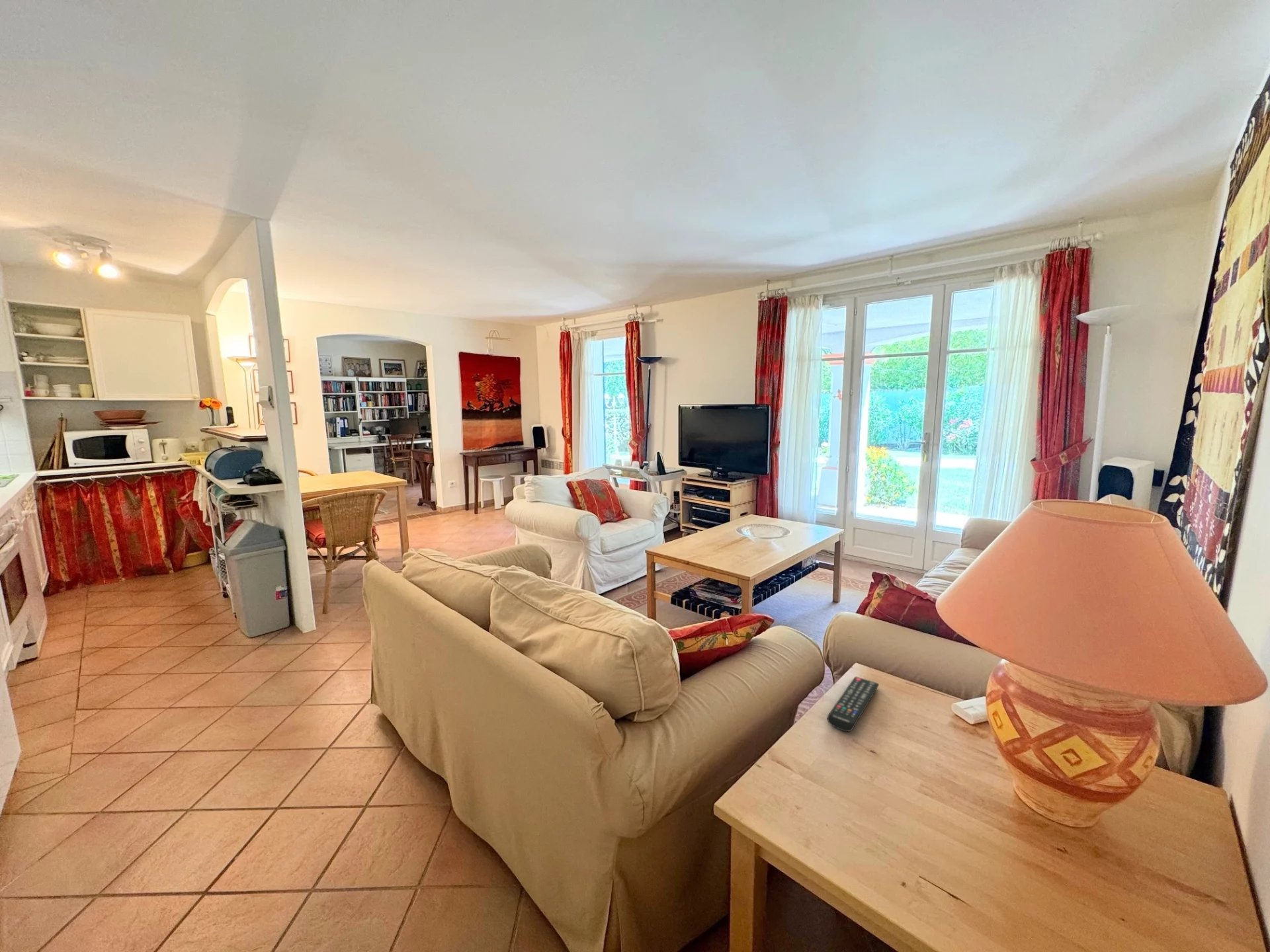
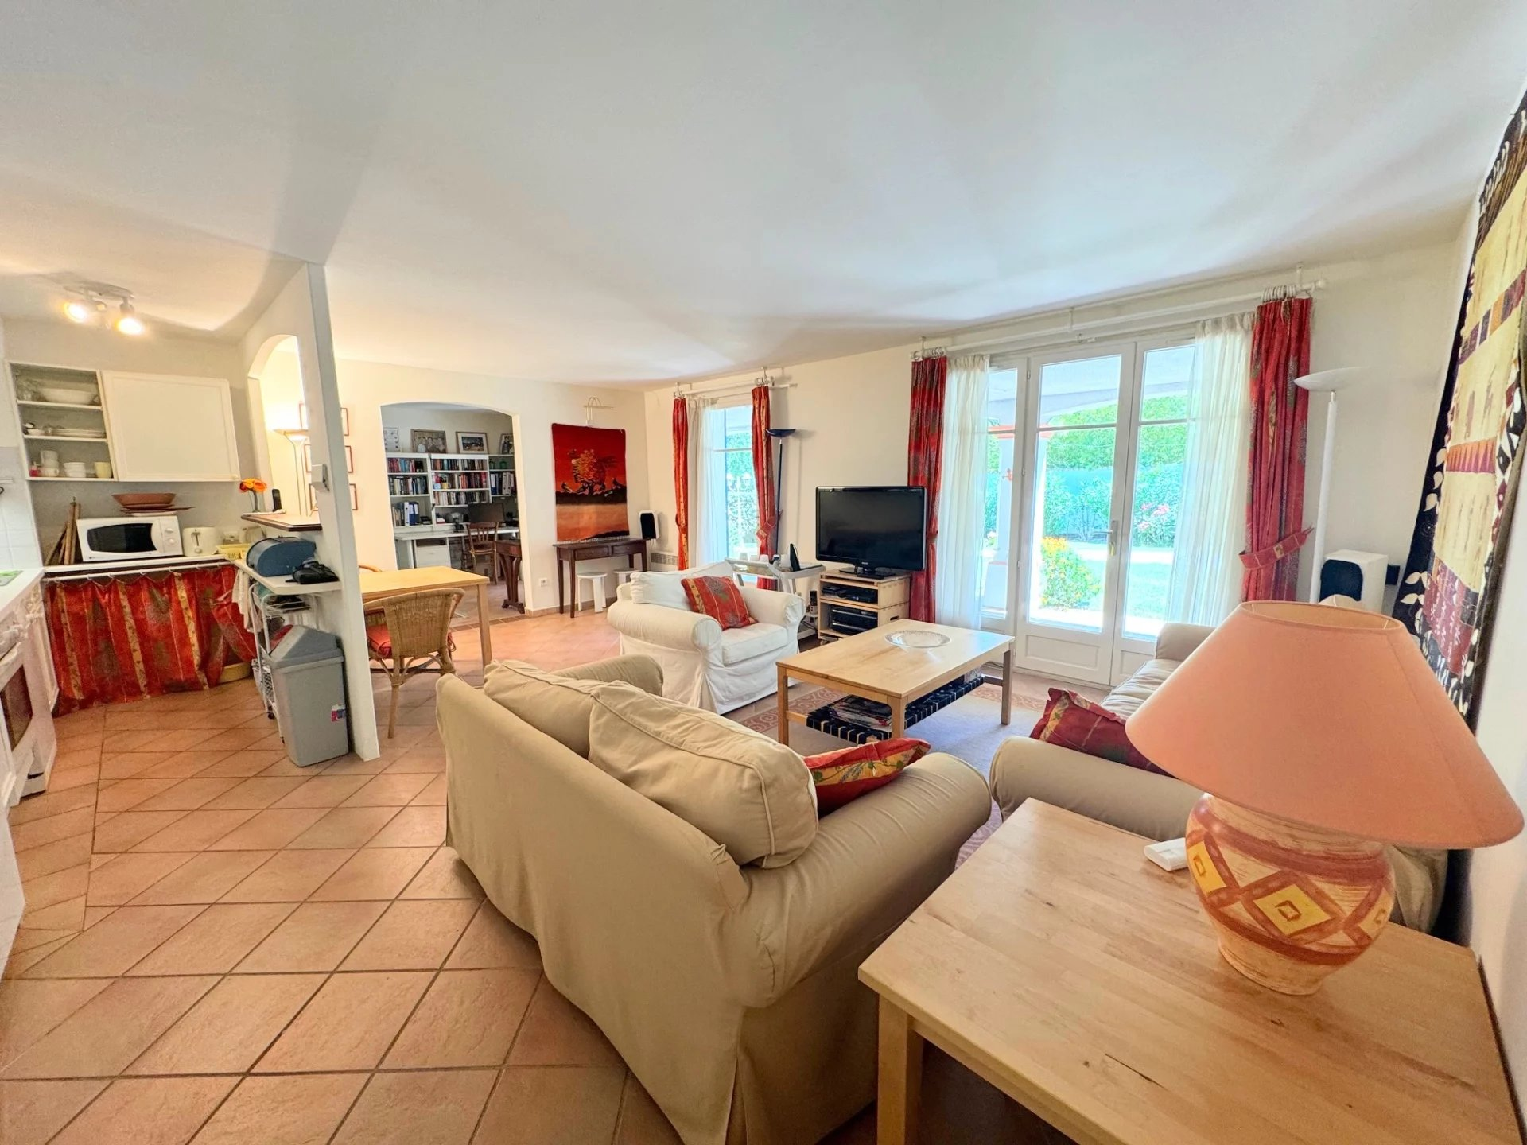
- remote control [827,676,880,733]
